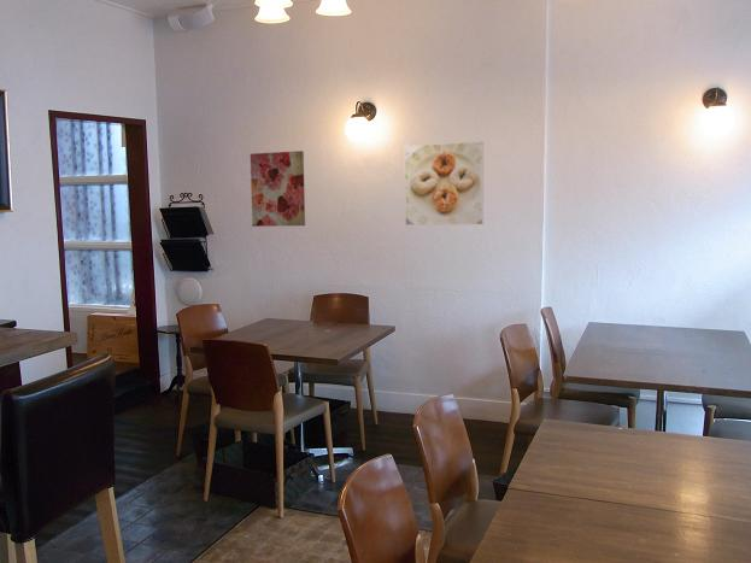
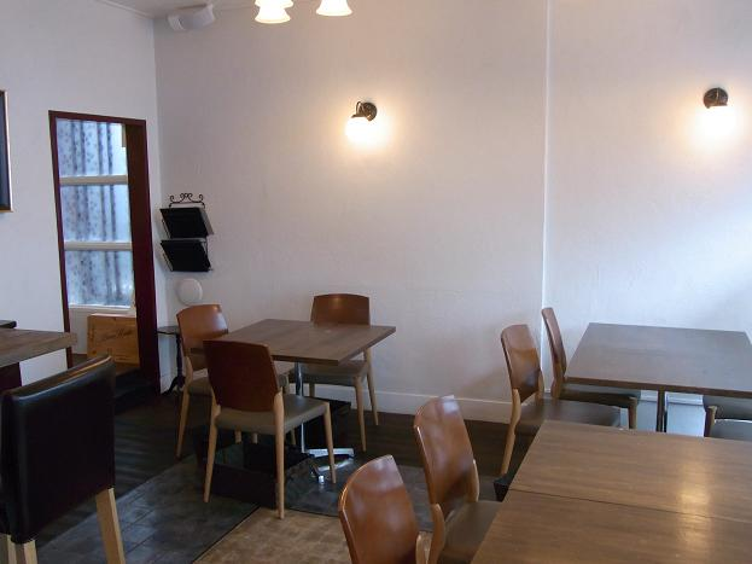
- wall art [250,149,306,228]
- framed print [403,140,485,227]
